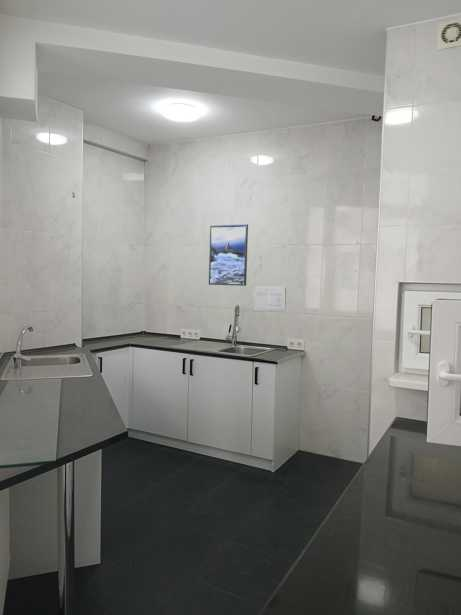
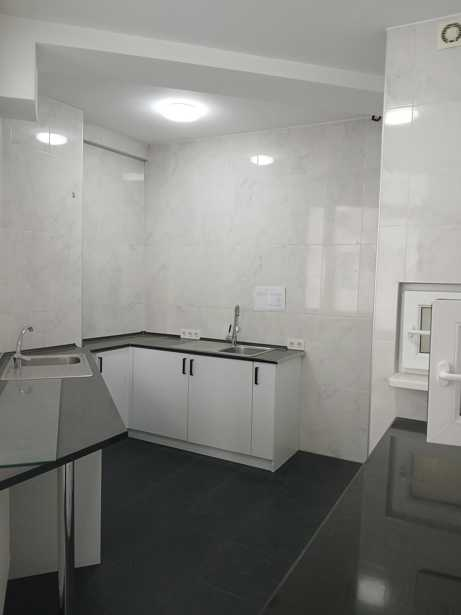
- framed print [208,223,249,287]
